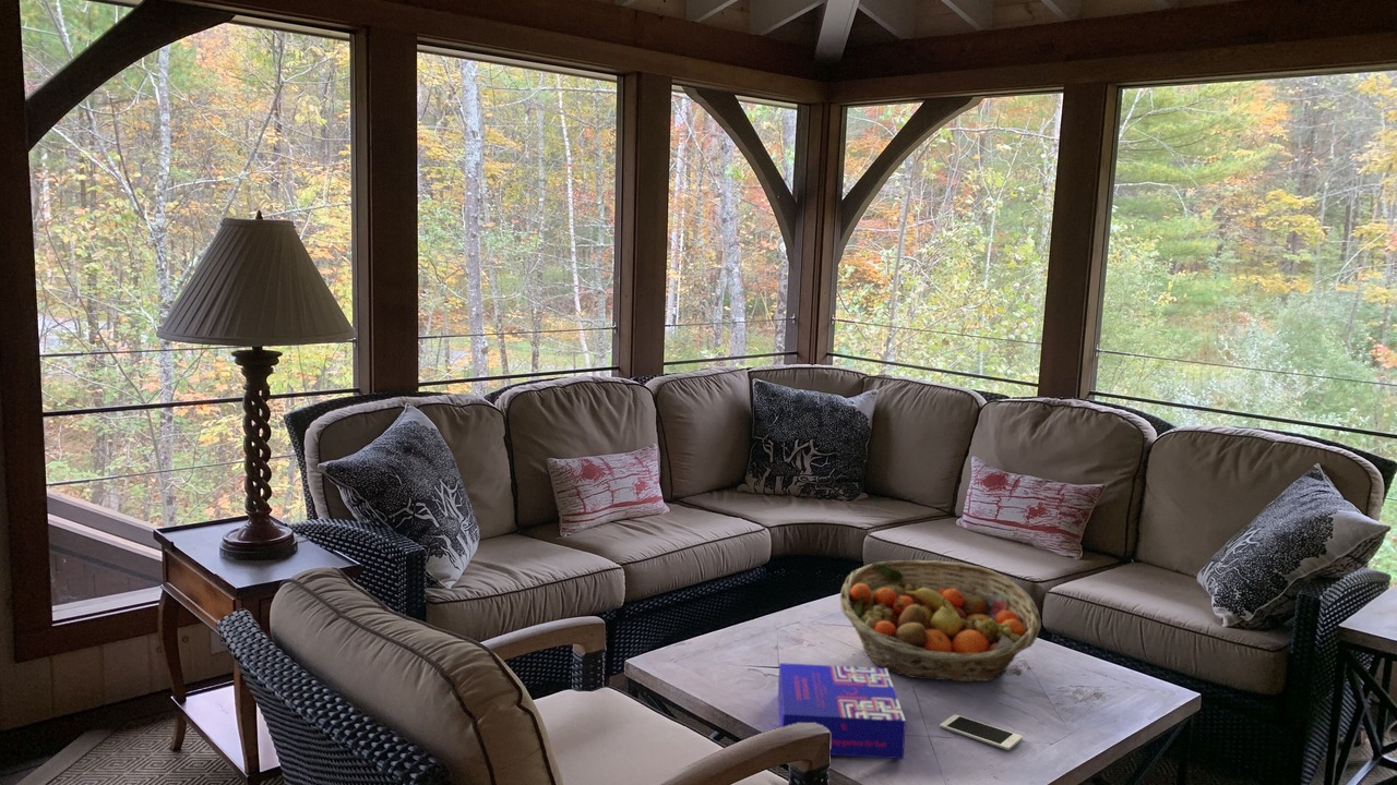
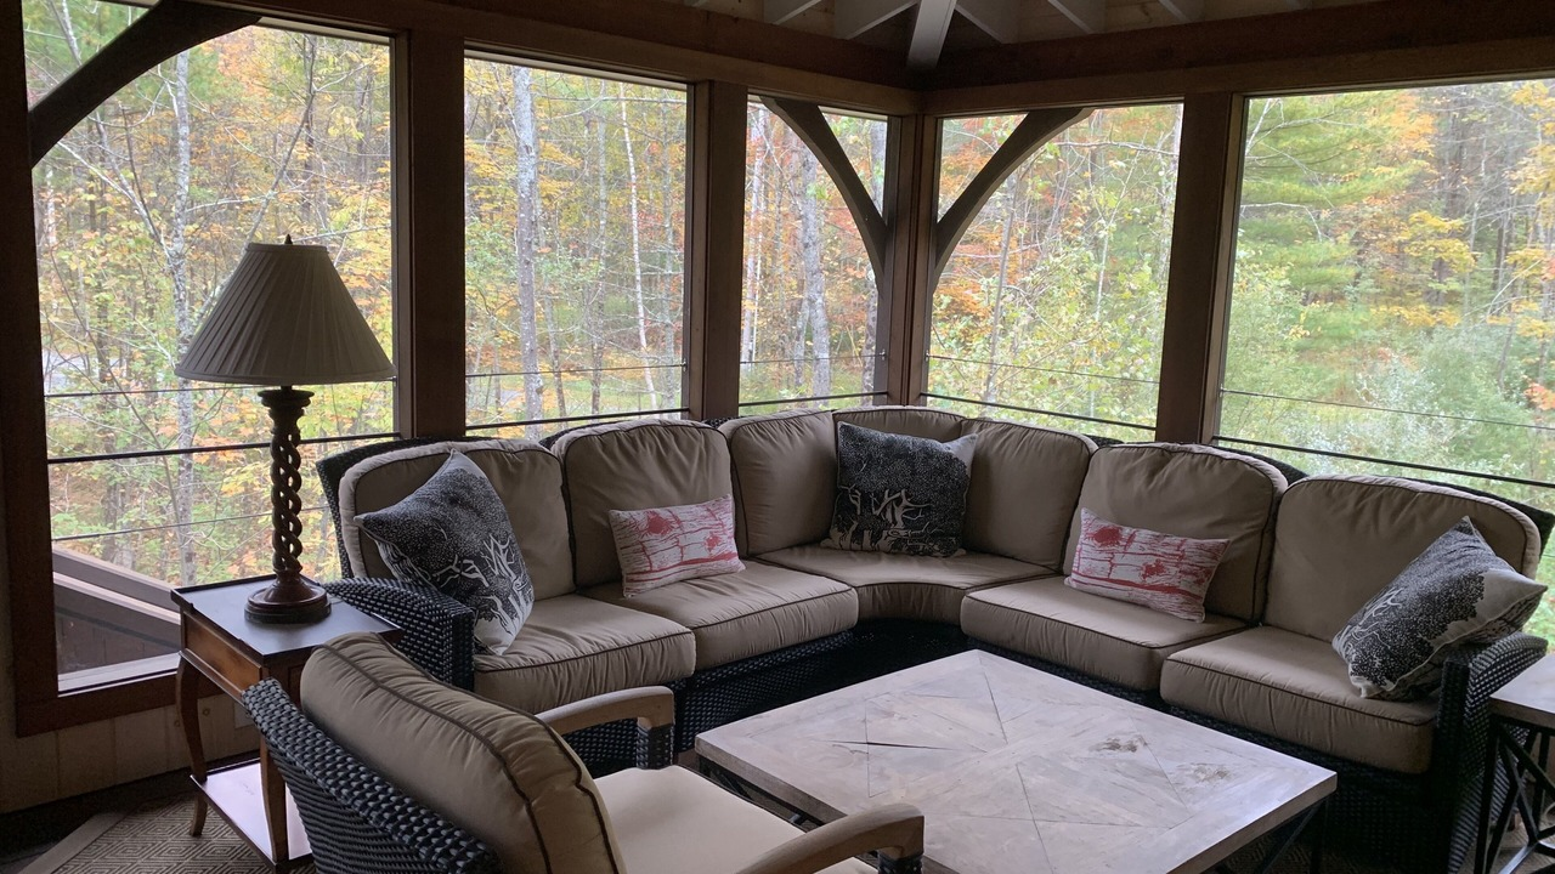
- board game [777,662,907,760]
- fruit basket [839,559,1042,683]
- cell phone [939,713,1024,751]
